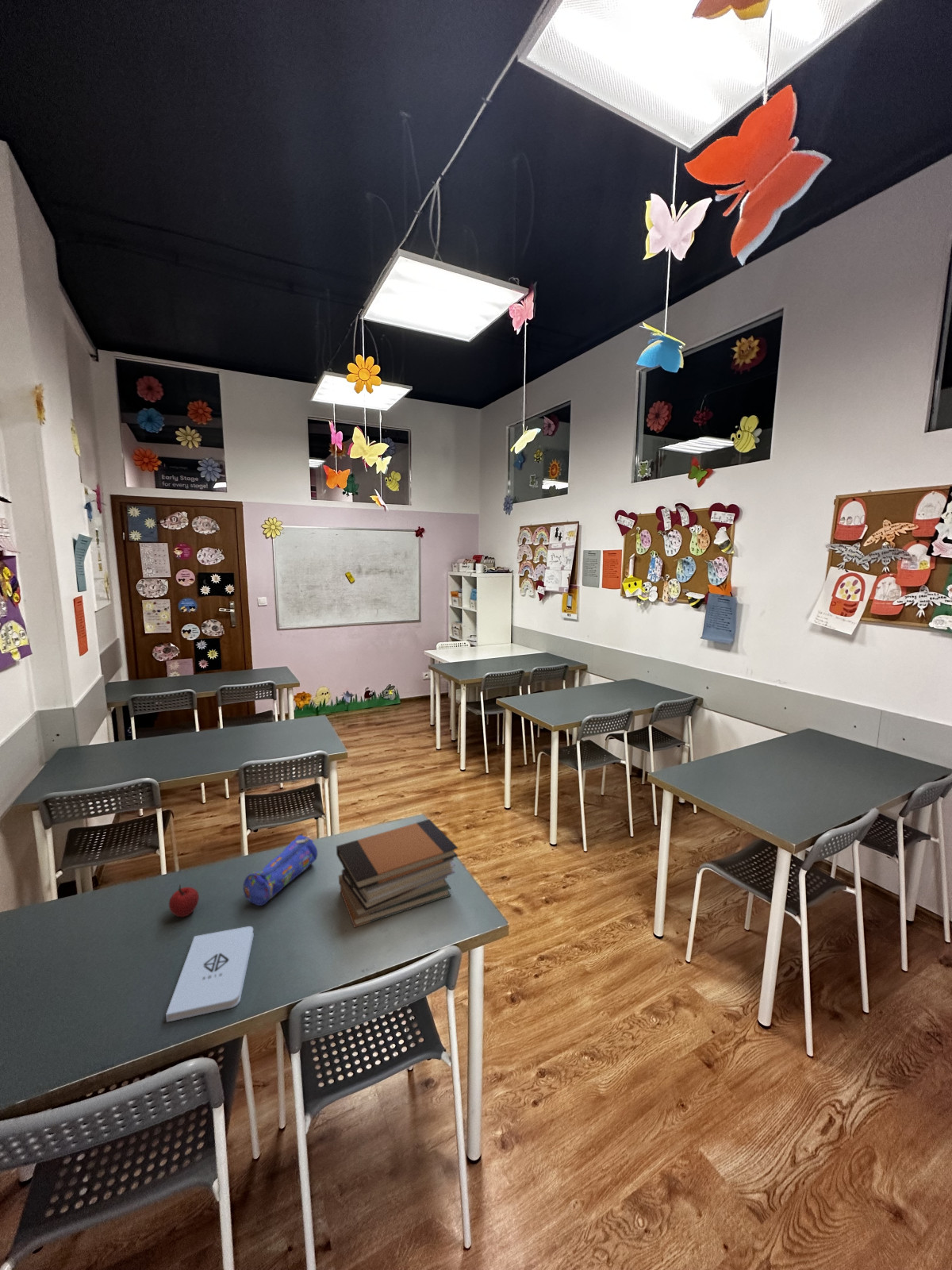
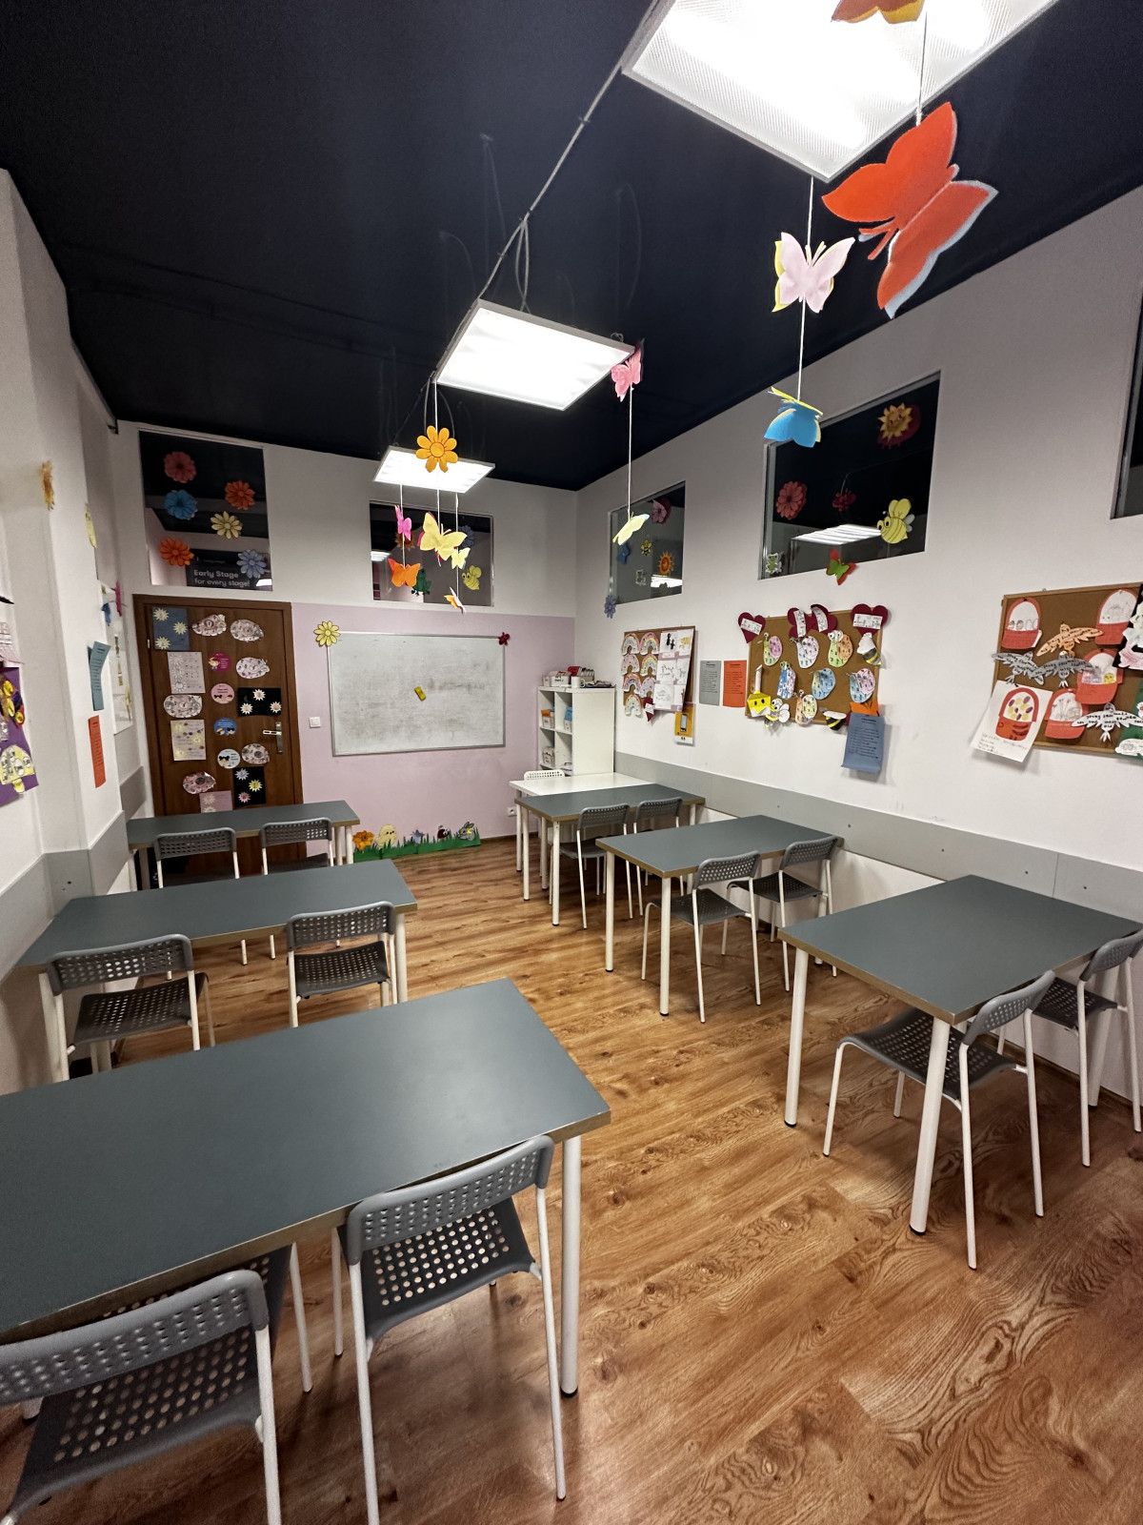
- apple [168,883,200,918]
- notepad [165,926,255,1023]
- book stack [336,818,459,929]
- pencil case [243,833,318,906]
